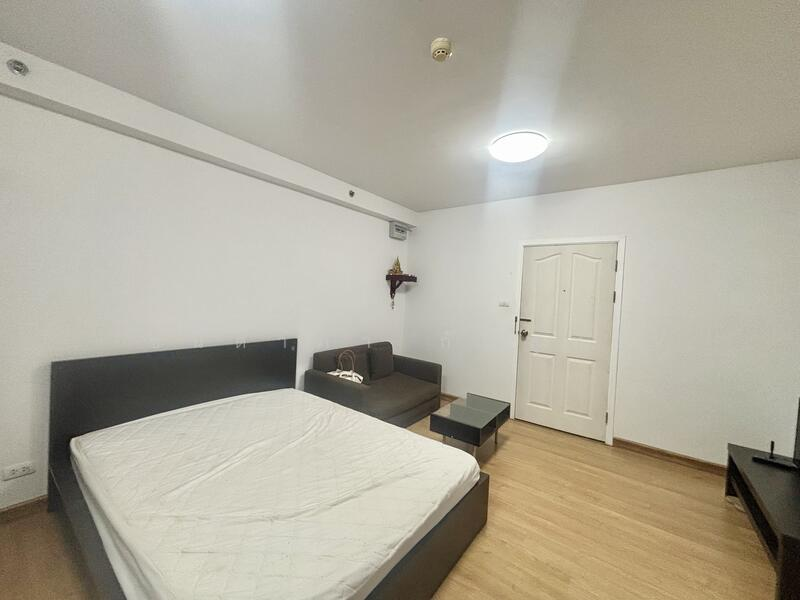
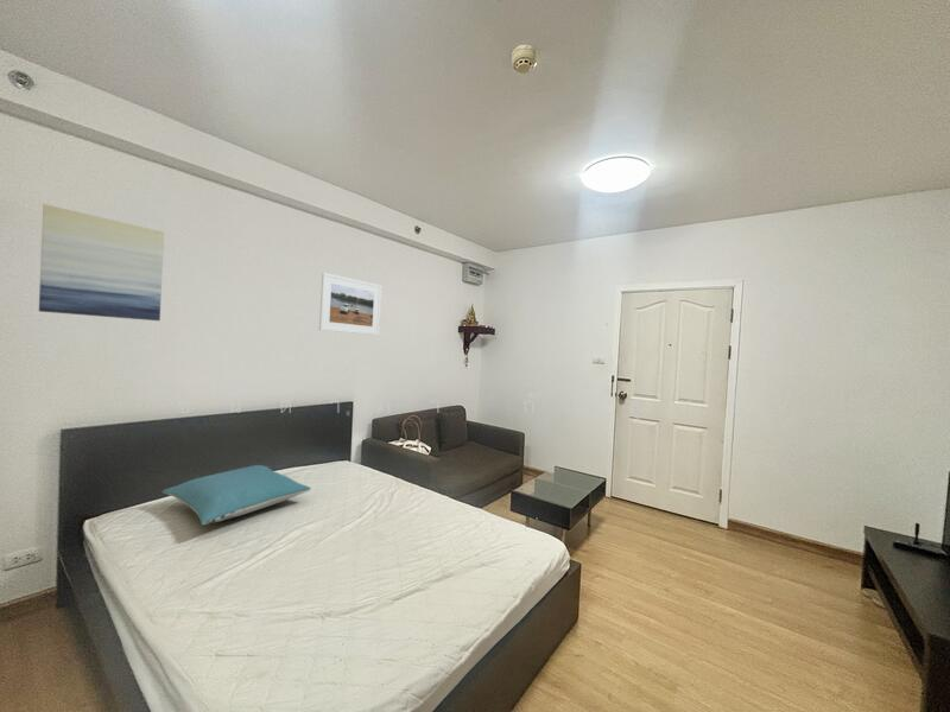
+ wall art [38,203,165,322]
+ pillow [162,464,312,526]
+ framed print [318,272,382,337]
